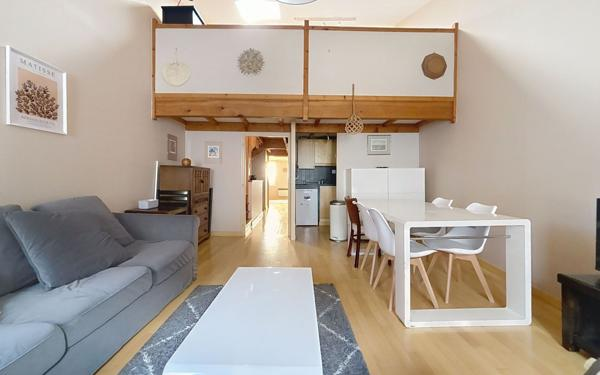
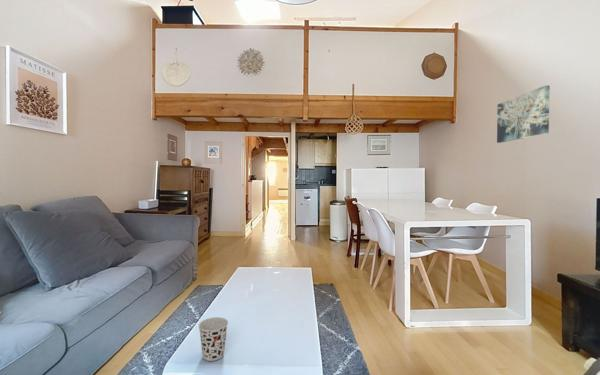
+ wall art [496,85,551,144]
+ cup [198,316,229,362]
